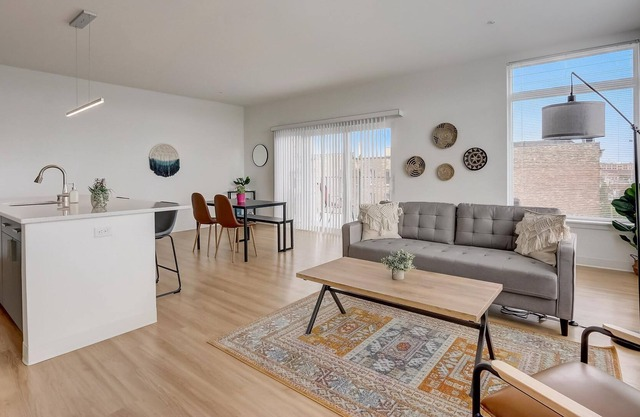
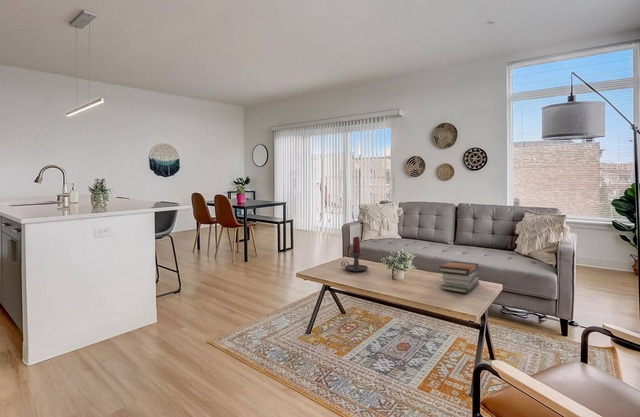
+ book stack [438,260,481,294]
+ candle holder [340,236,369,272]
